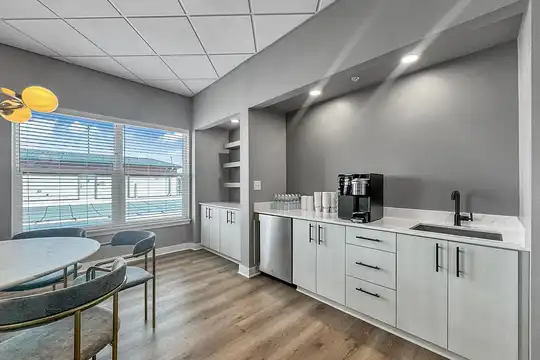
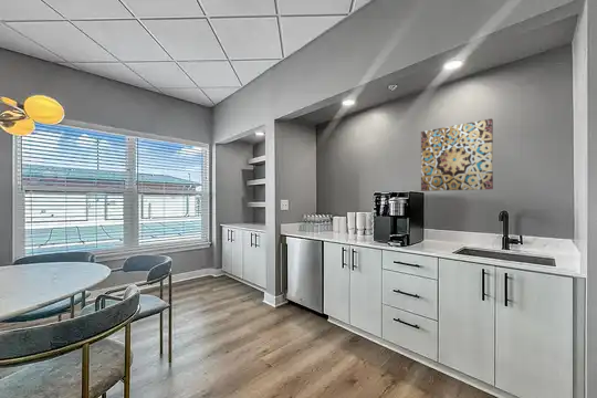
+ wall art [420,117,494,192]
